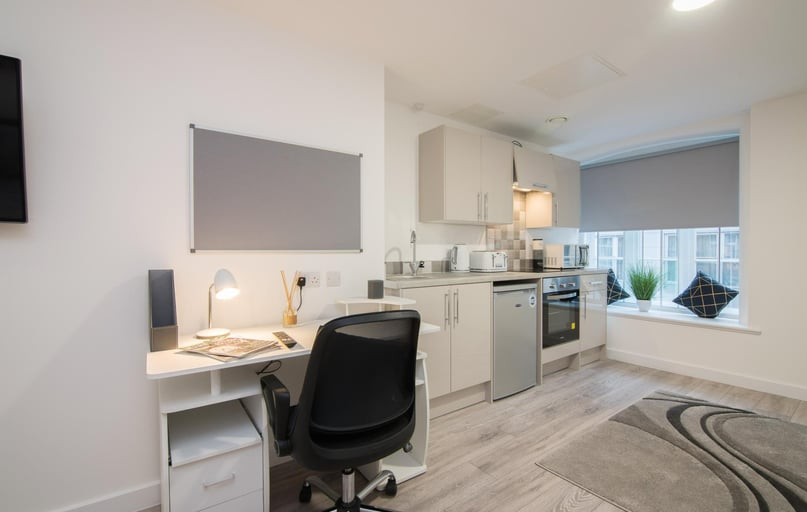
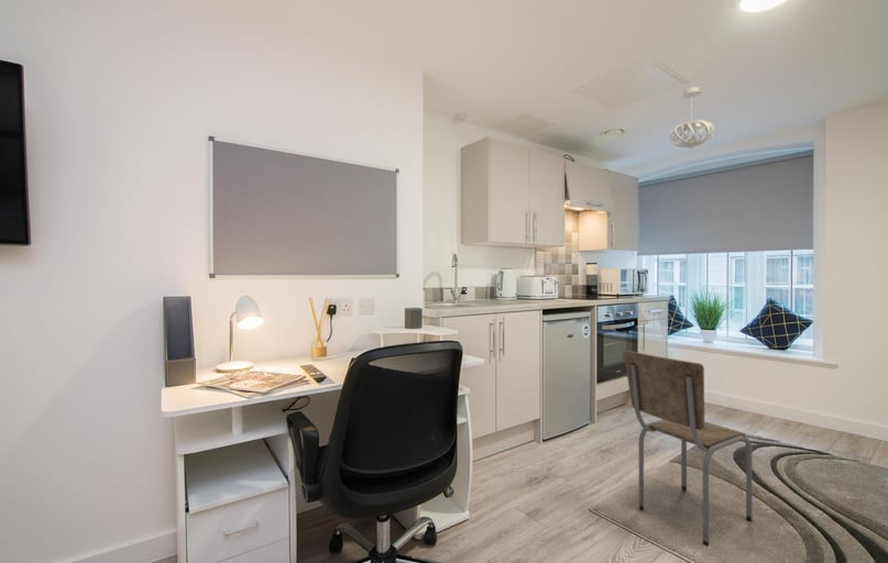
+ dining chair [623,350,753,548]
+ pendant light [668,86,716,150]
